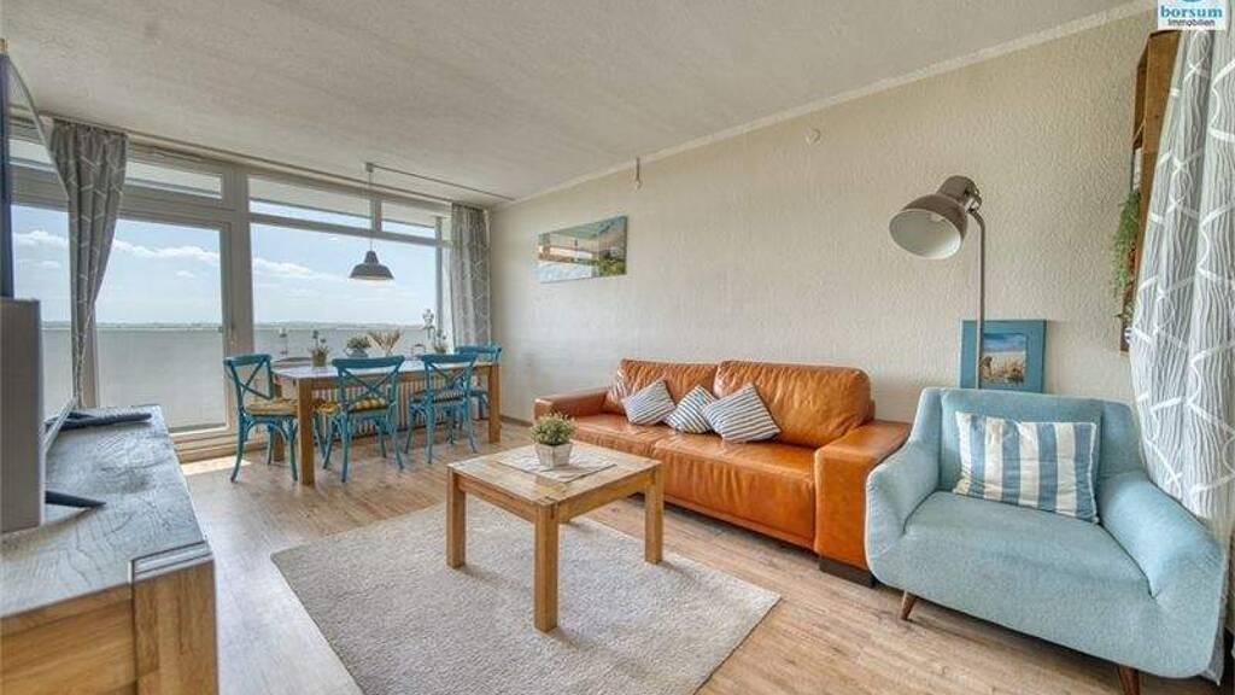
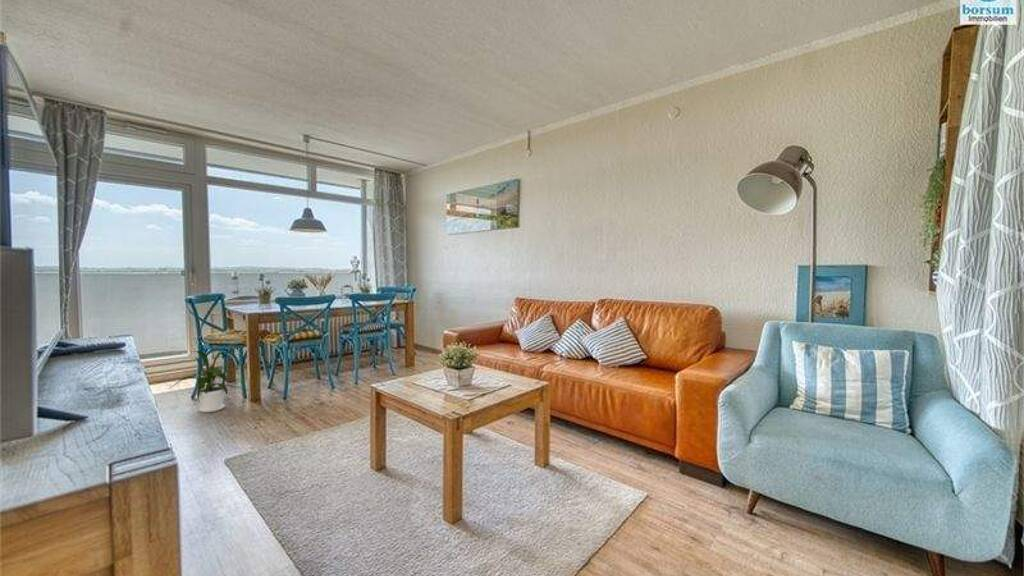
+ house plant [168,350,242,413]
